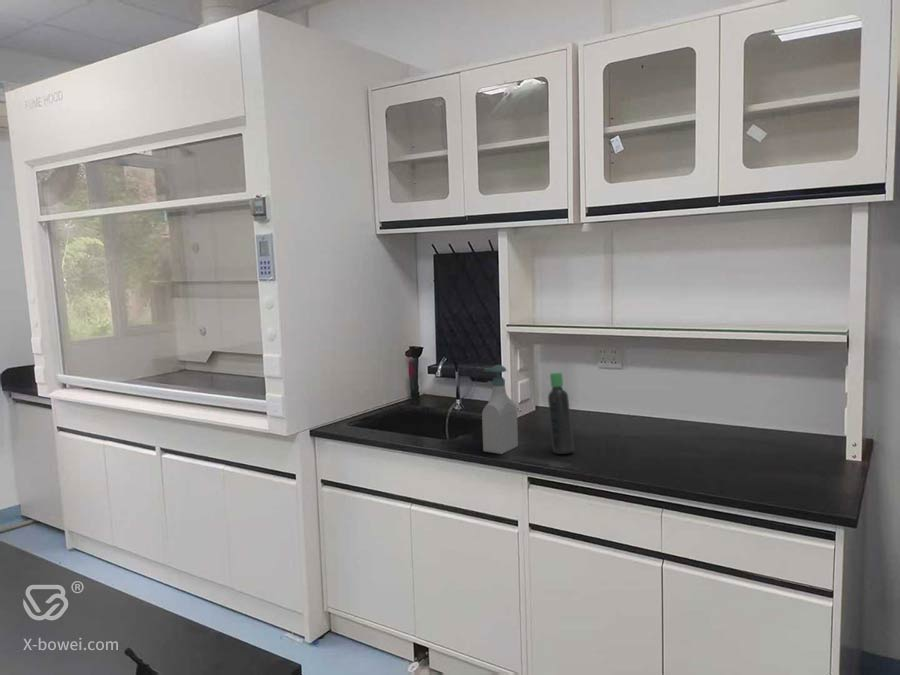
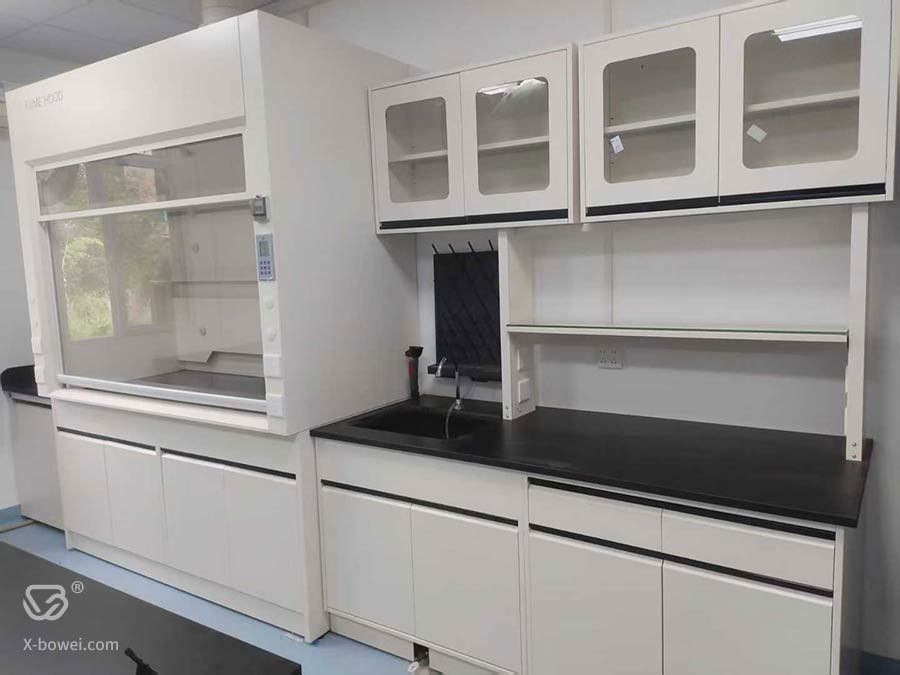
- soap bottle [481,364,519,455]
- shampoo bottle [547,372,575,455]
